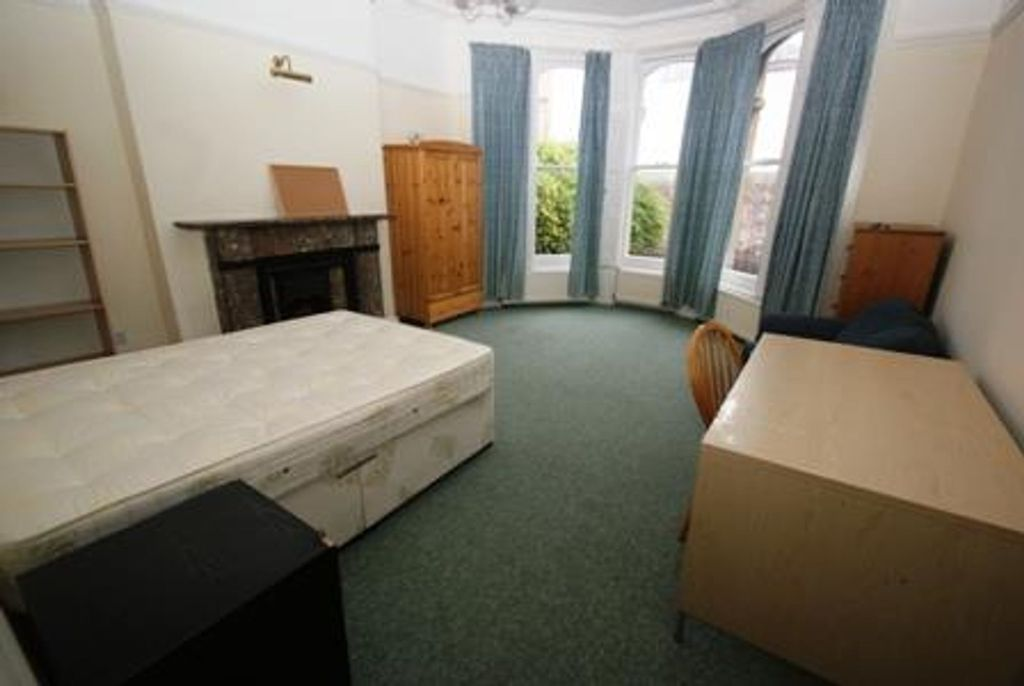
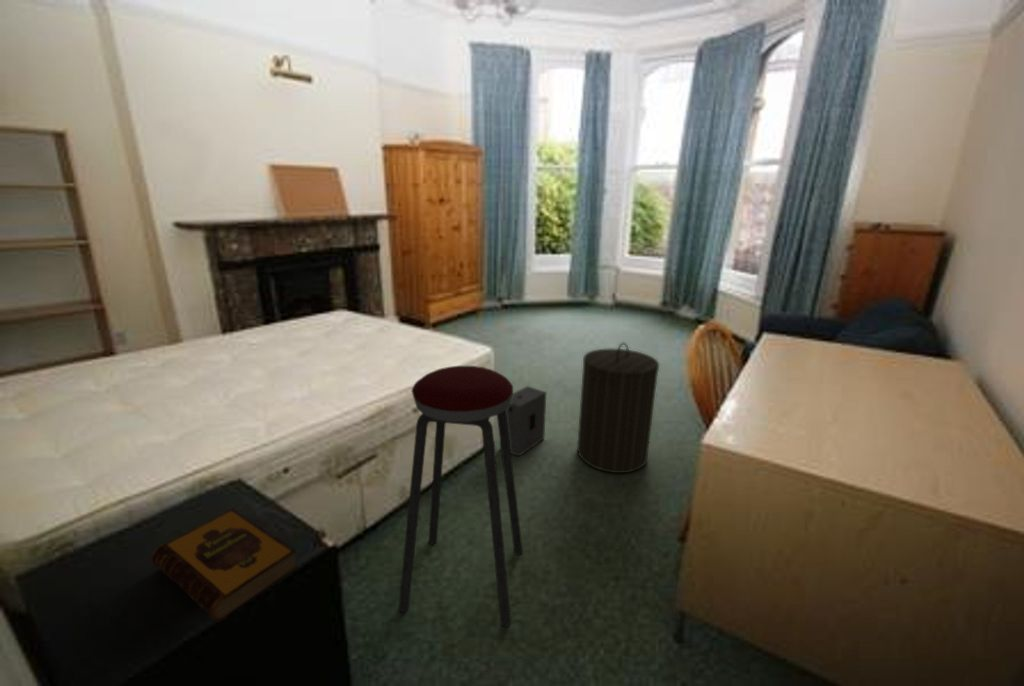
+ music stool [398,365,524,628]
+ cardboard box [499,385,547,458]
+ laundry hamper [576,342,660,474]
+ hardback book [150,508,299,622]
